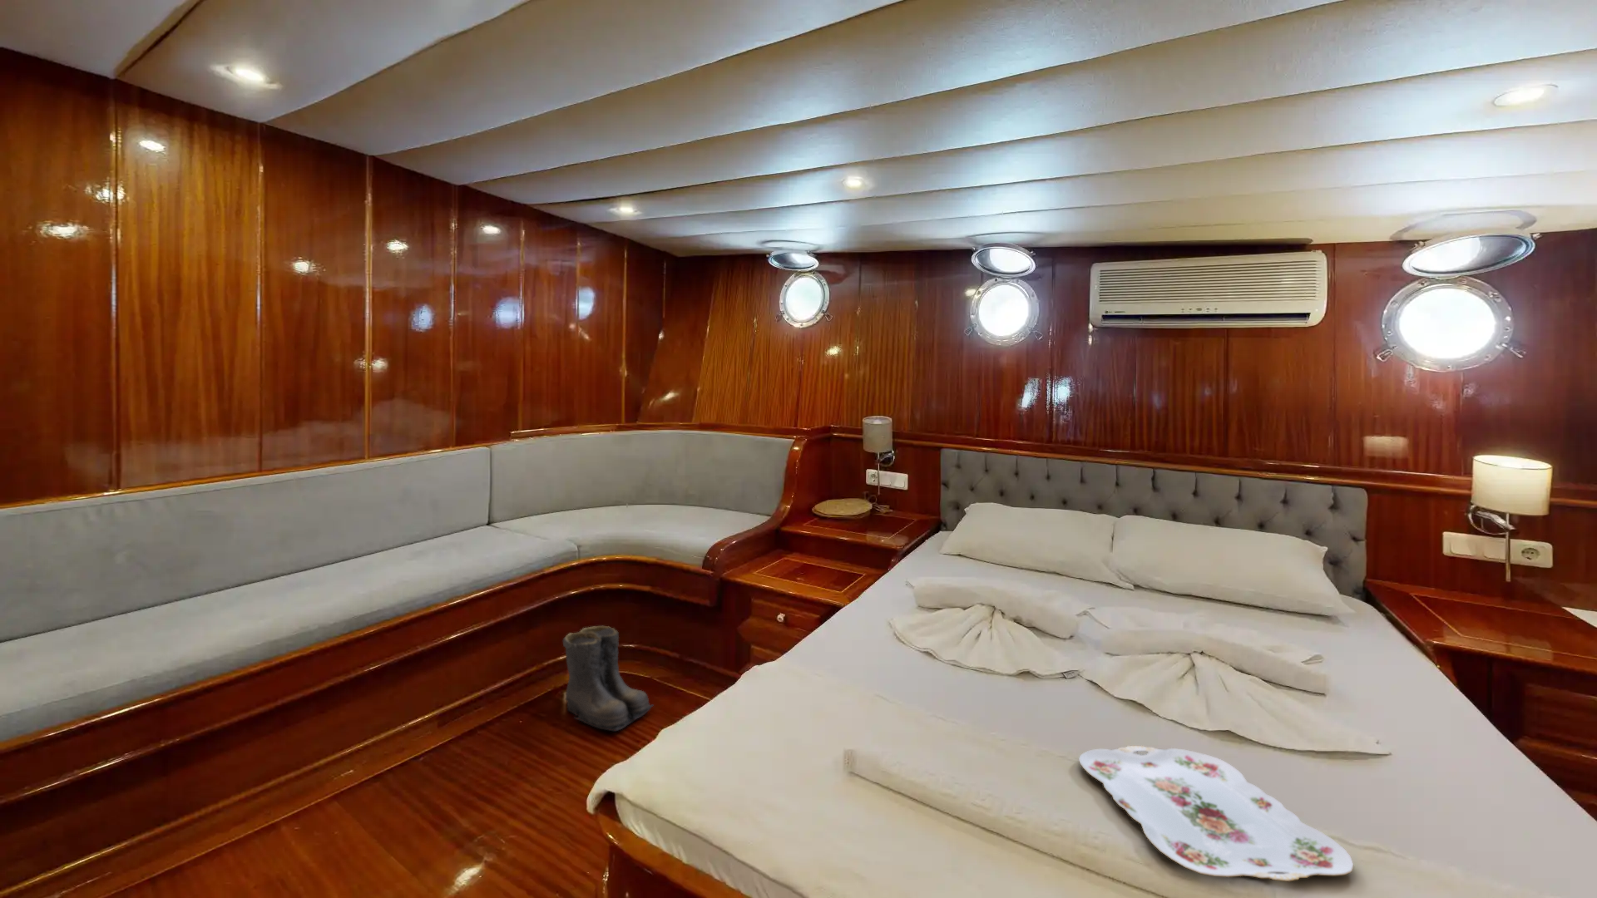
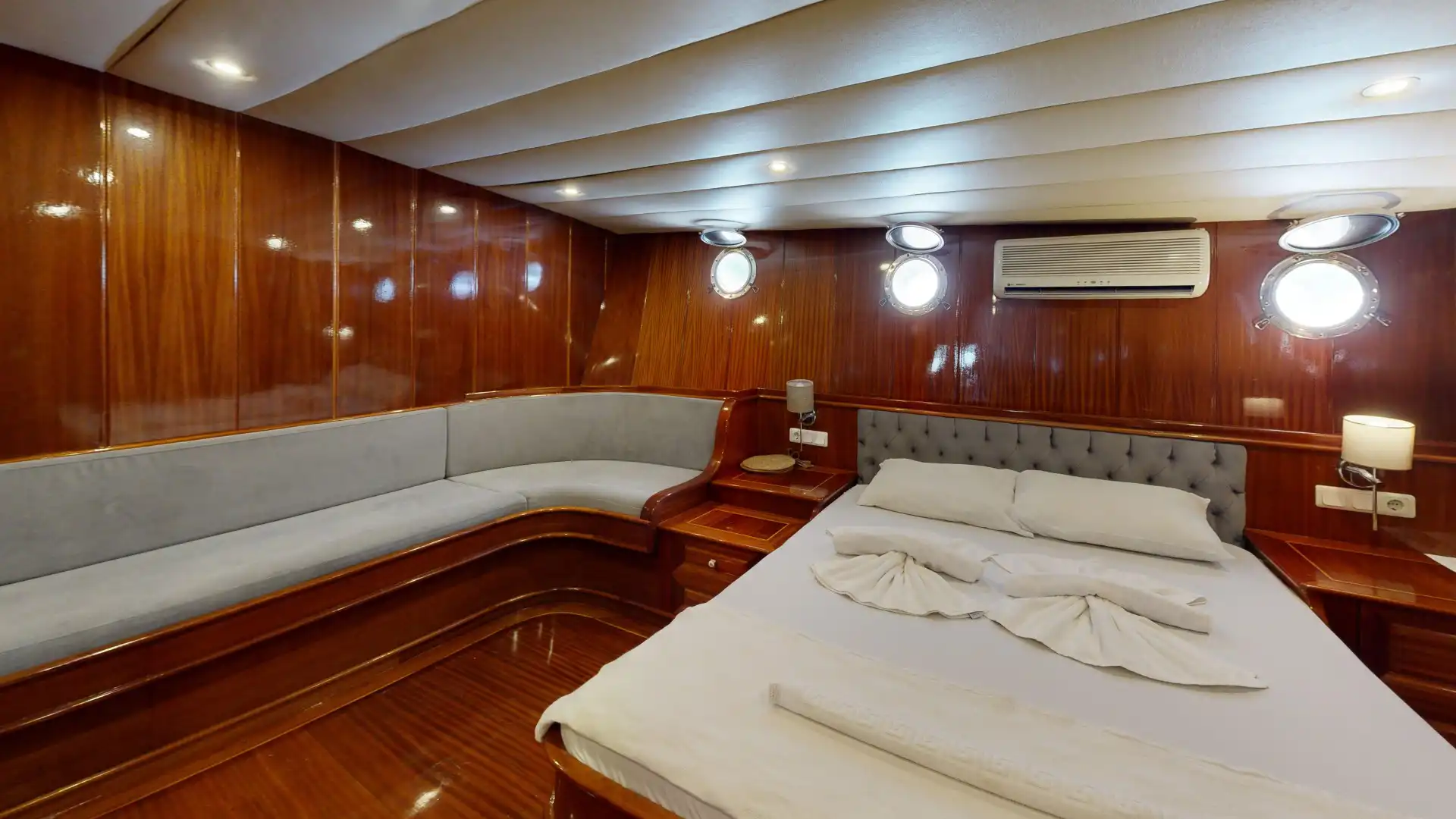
- serving tray [1078,744,1355,883]
- boots [563,625,655,731]
